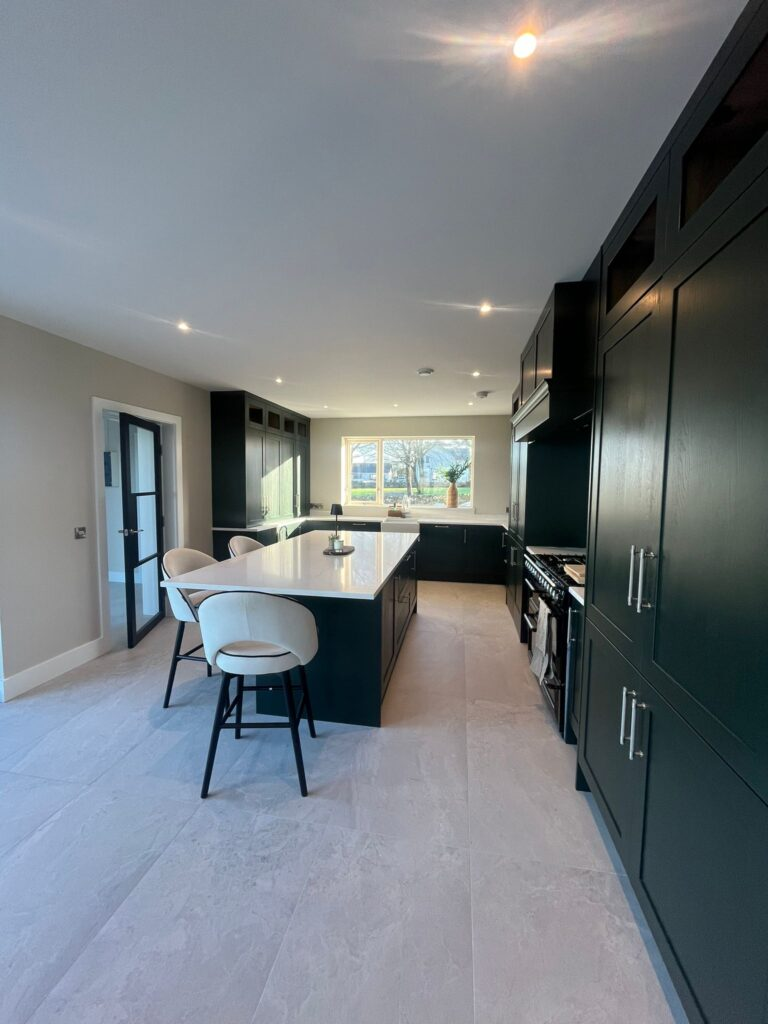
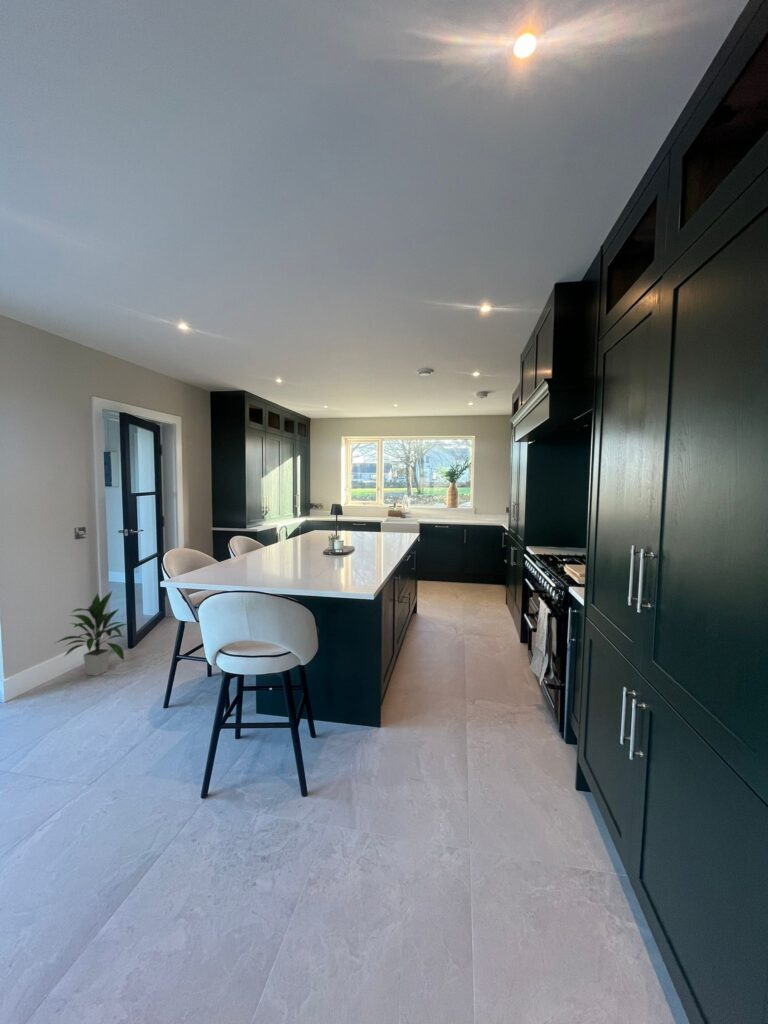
+ indoor plant [55,589,128,677]
